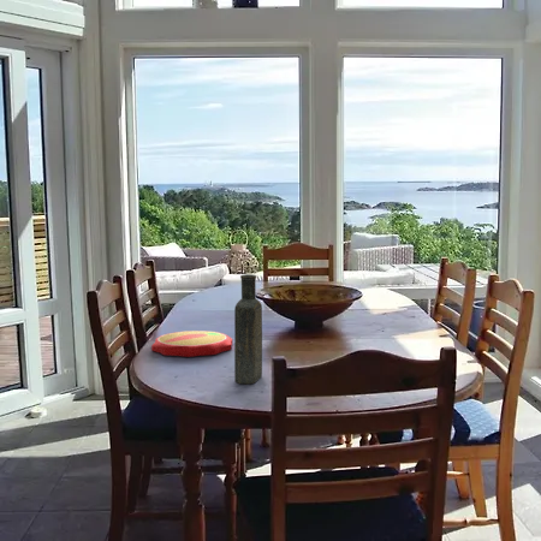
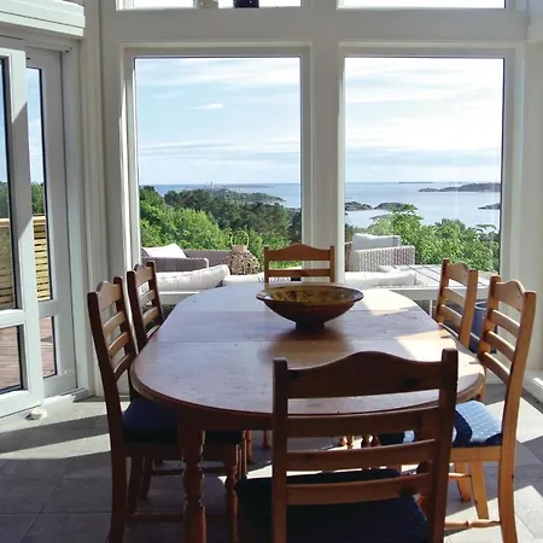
- bottle [233,273,263,385]
- plate [150,329,233,358]
